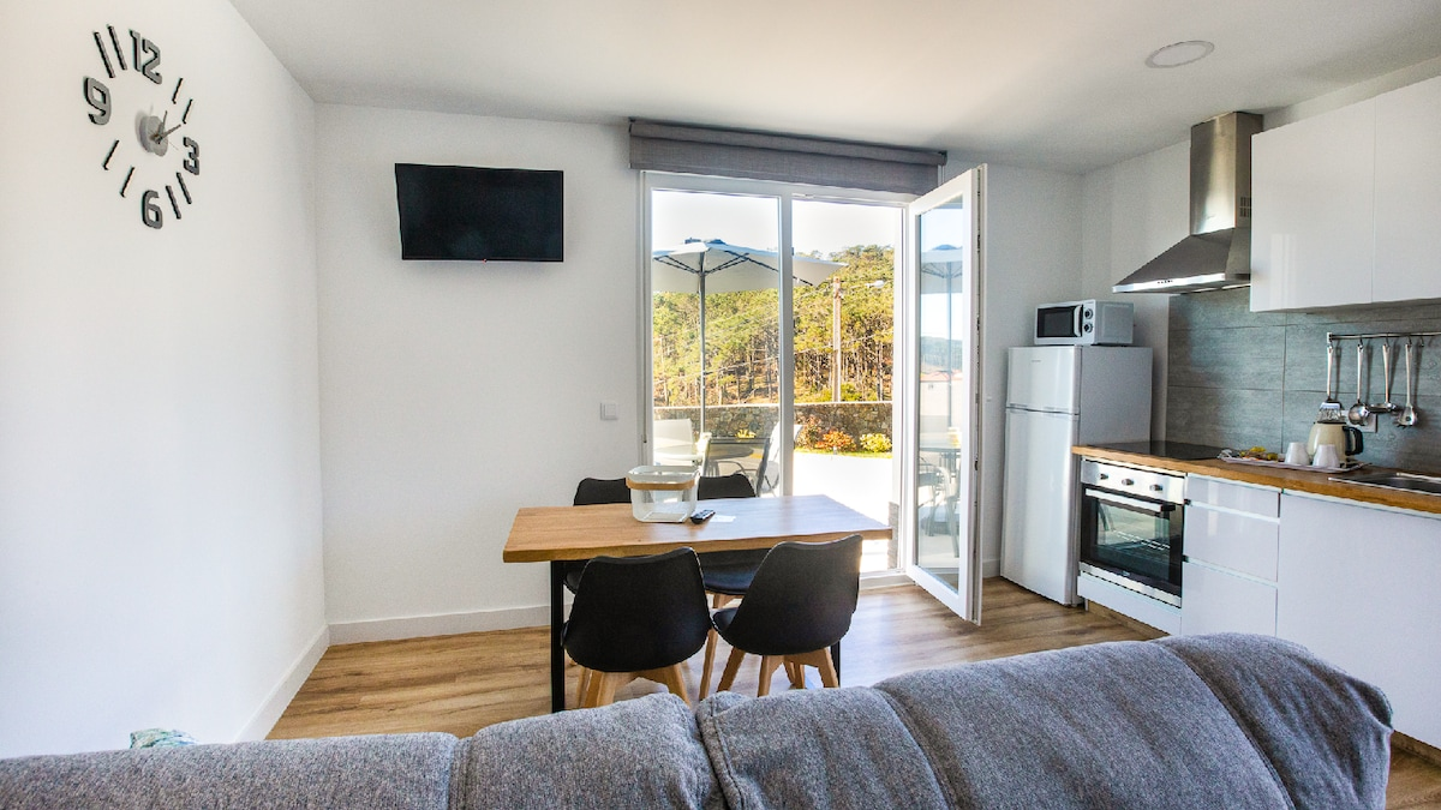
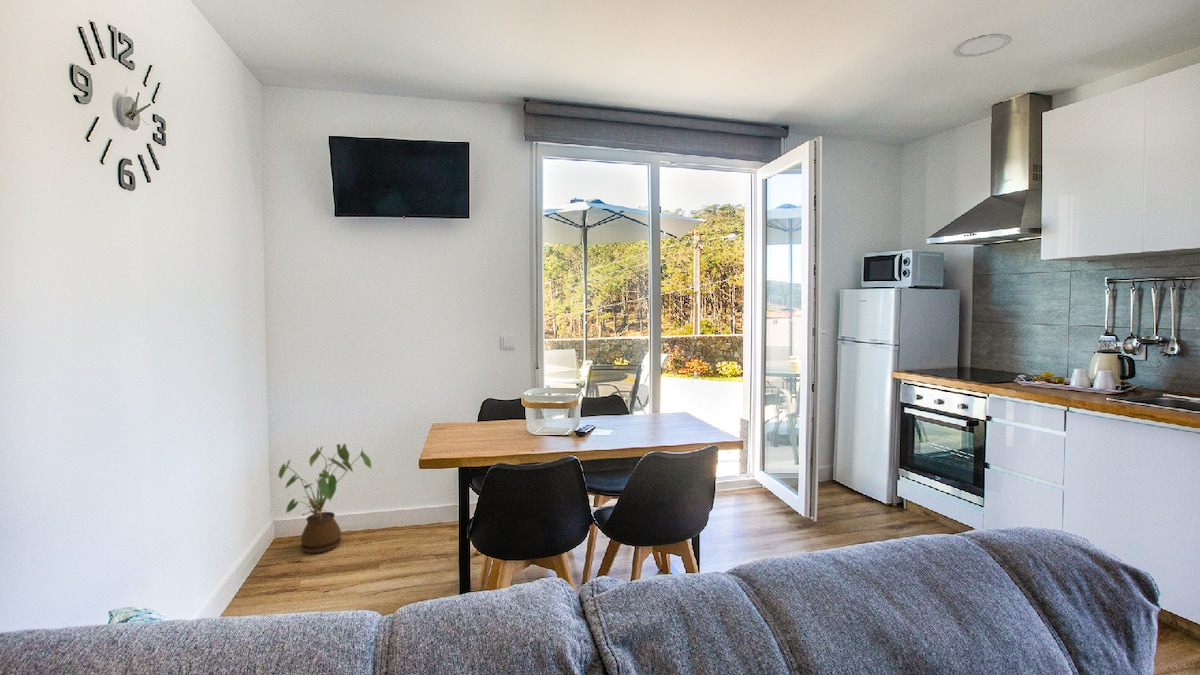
+ house plant [277,443,372,554]
